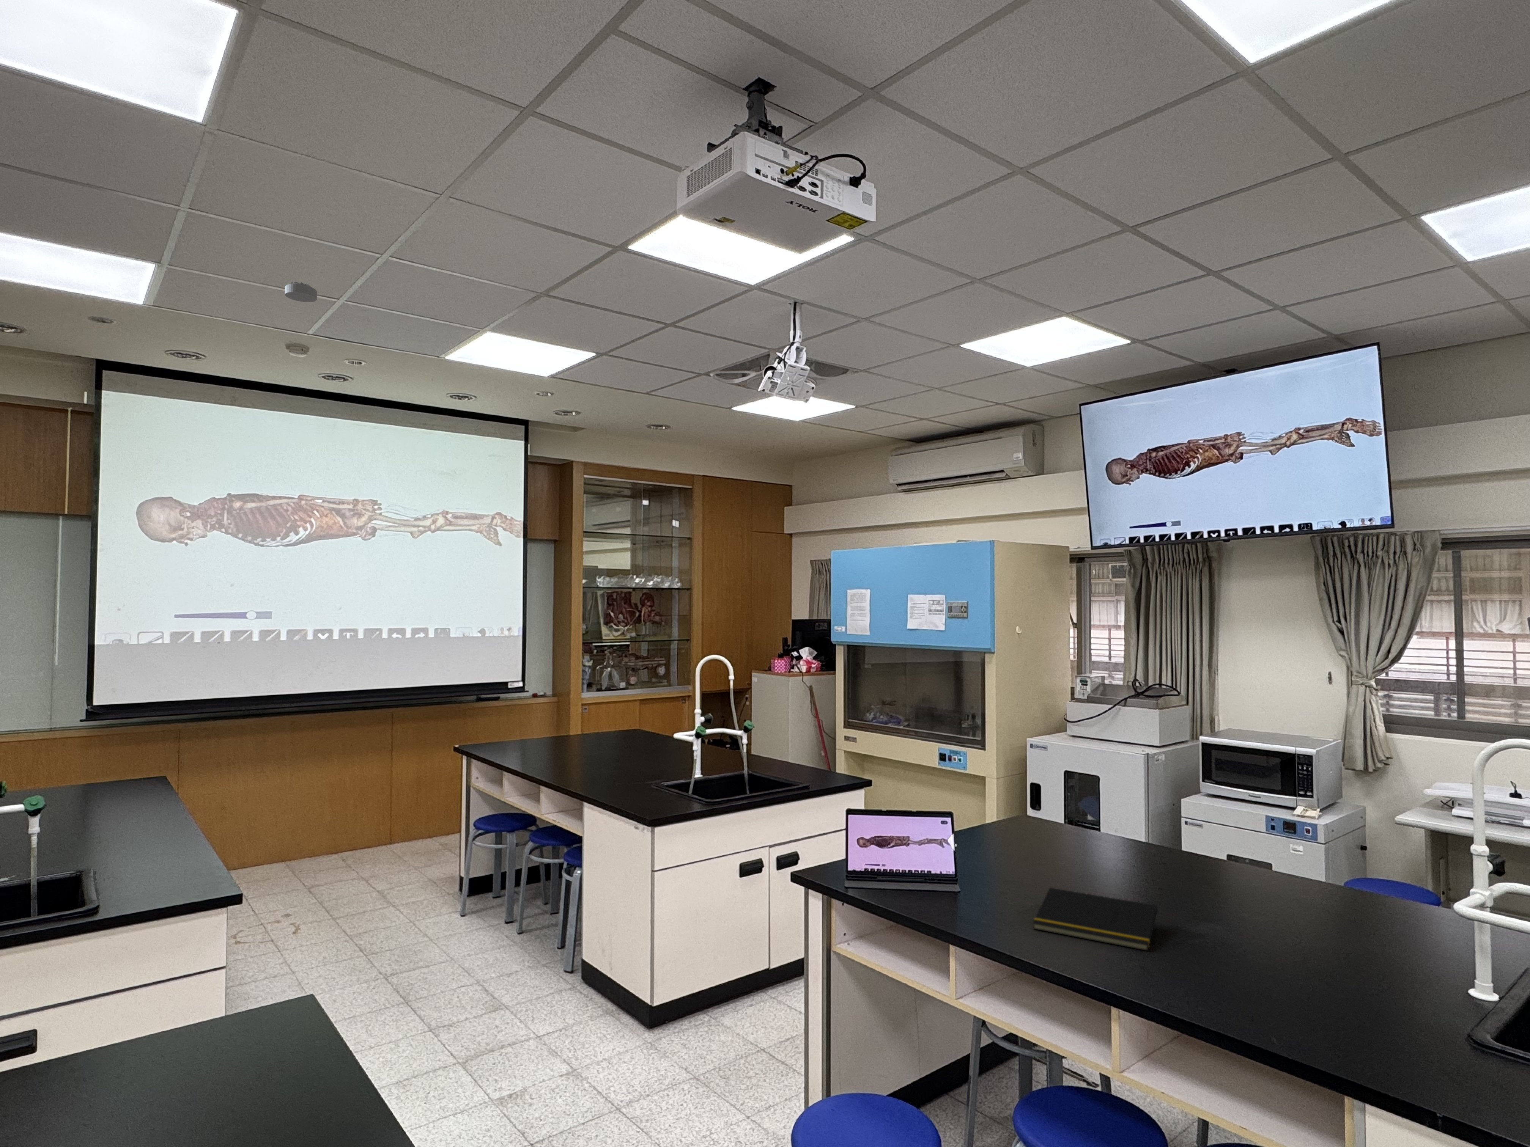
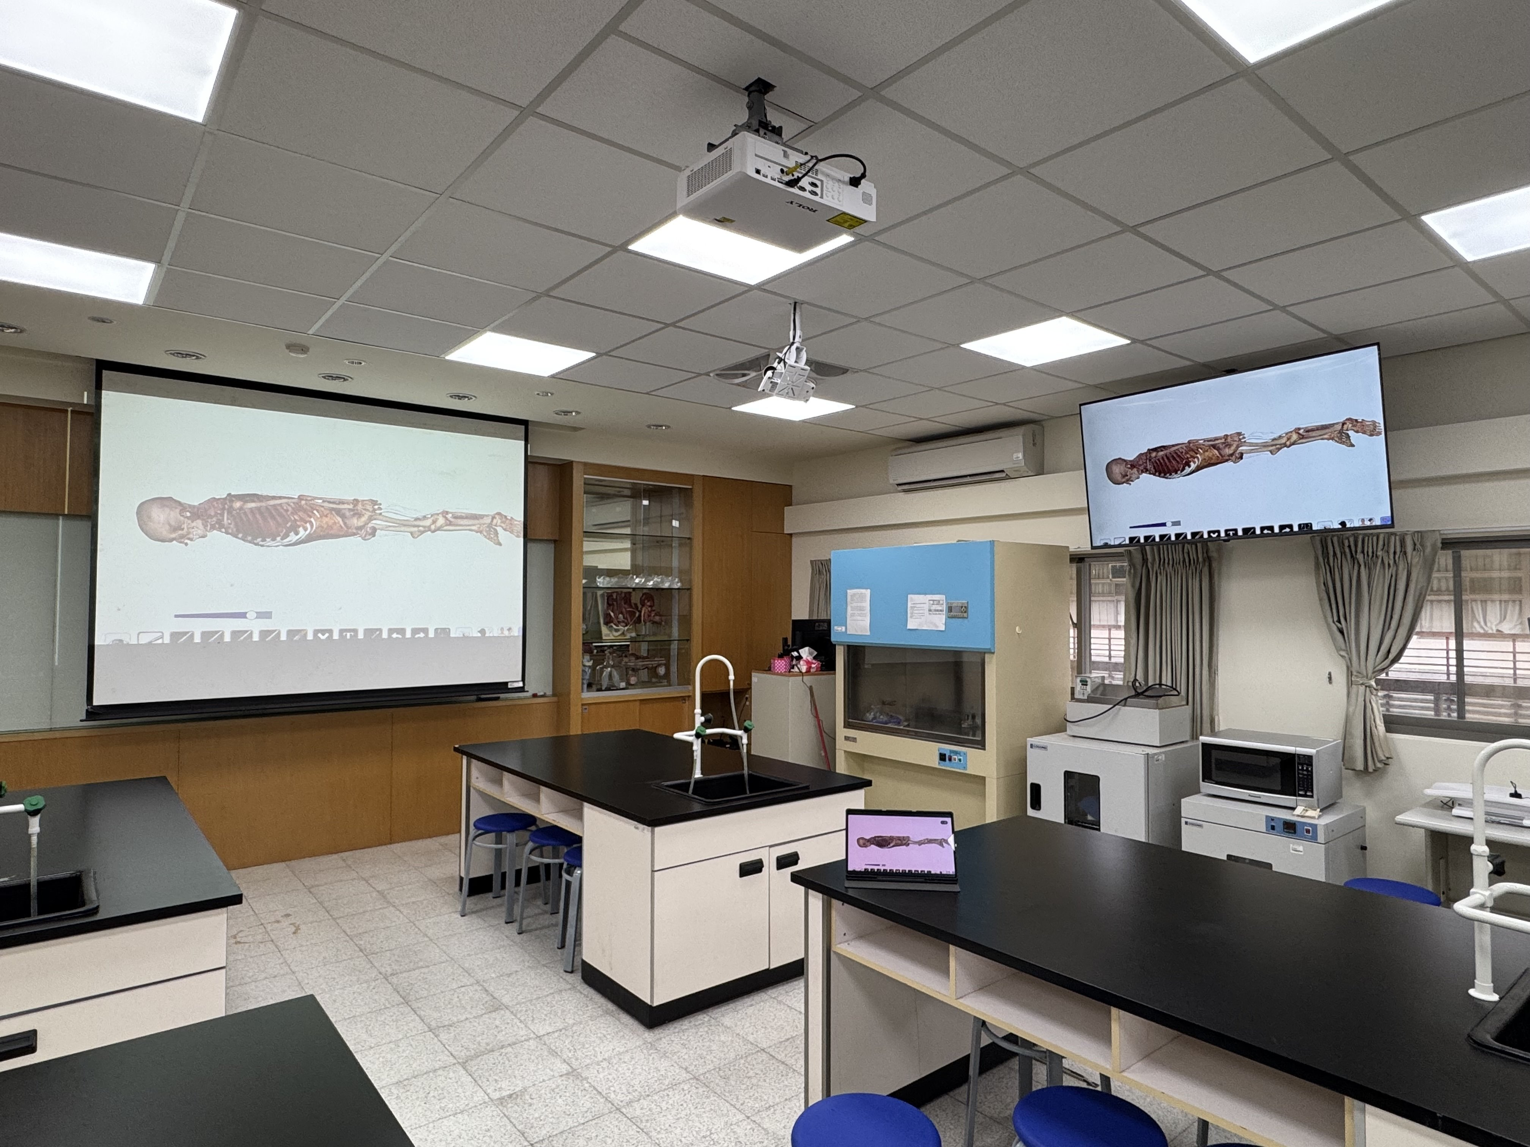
- notepad [1032,887,1158,952]
- smoke detector [284,282,318,302]
